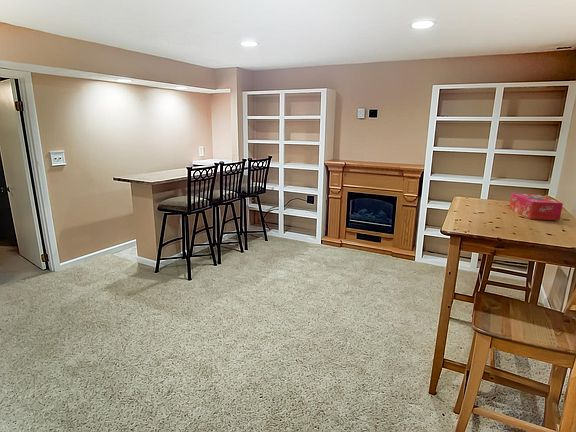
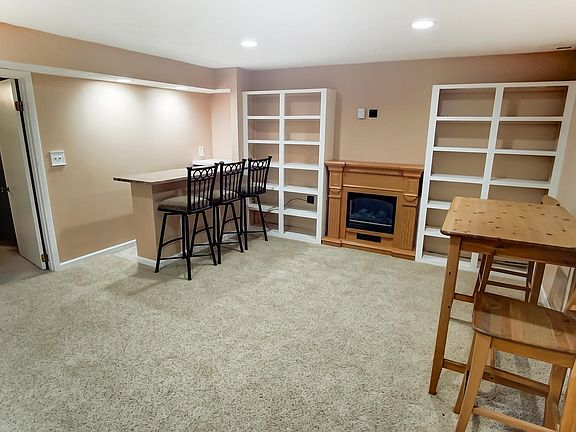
- tissue box [509,193,564,221]
